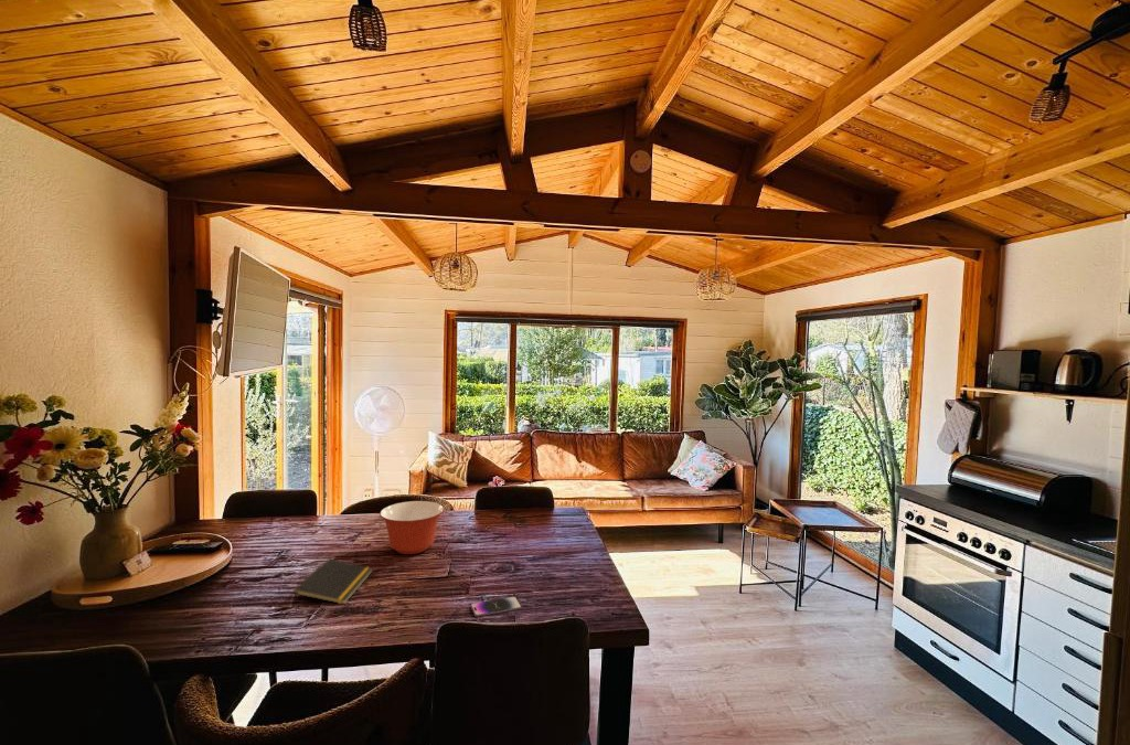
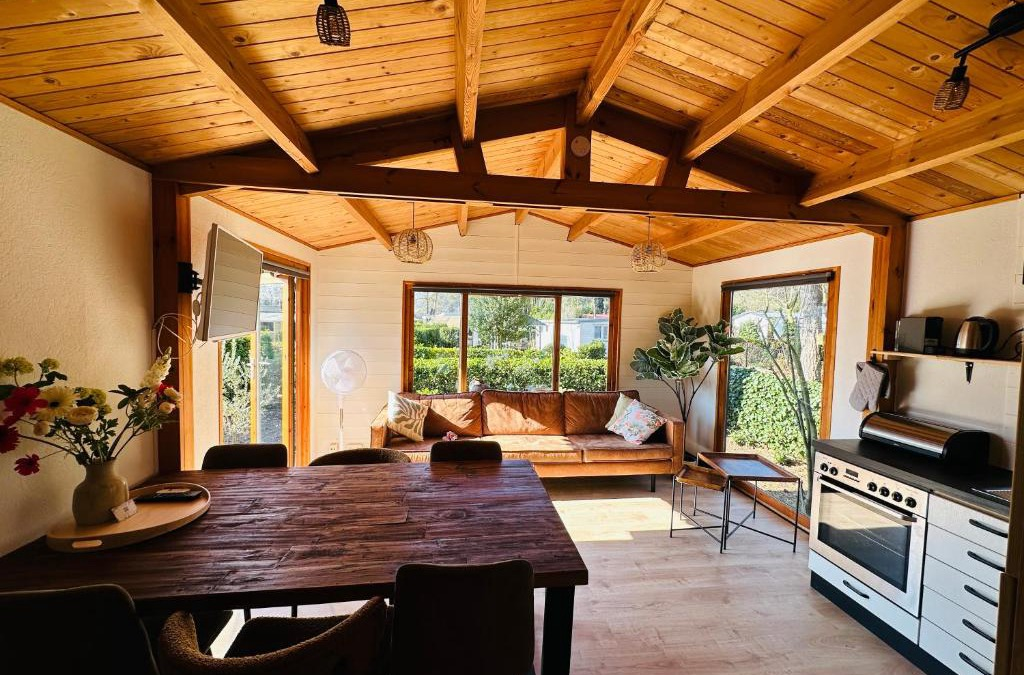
- smartphone [470,596,522,618]
- mixing bowl [379,500,445,555]
- notepad [292,557,374,605]
